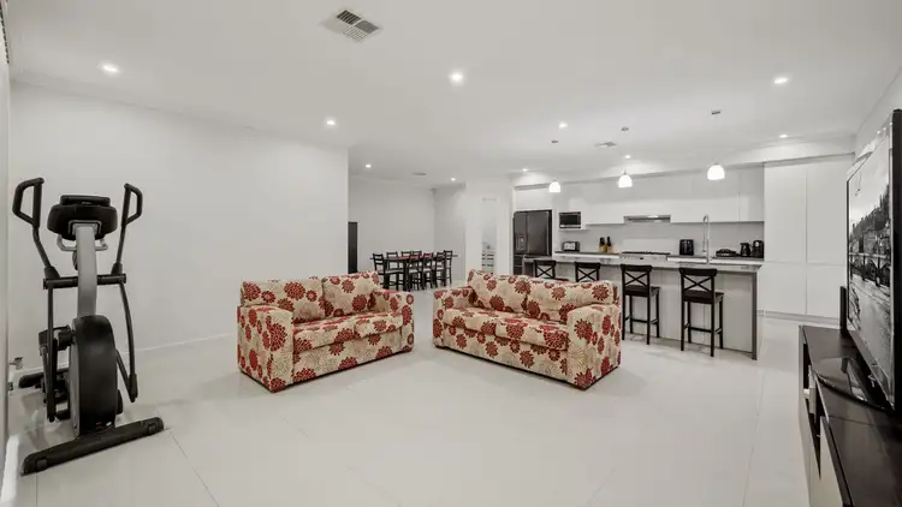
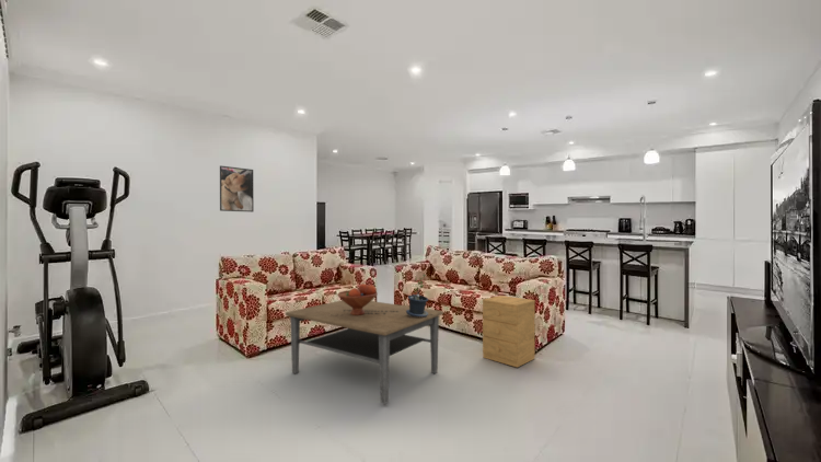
+ fruit bowl [336,282,379,315]
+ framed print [219,164,255,213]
+ nightstand [482,294,536,369]
+ potted plant [406,274,433,317]
+ coffee table [285,300,444,405]
